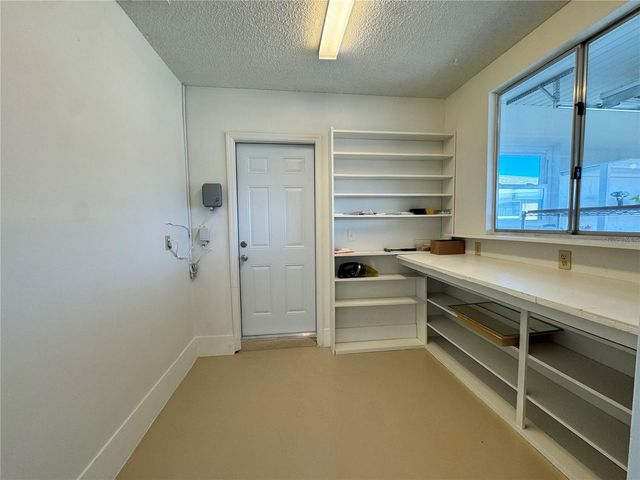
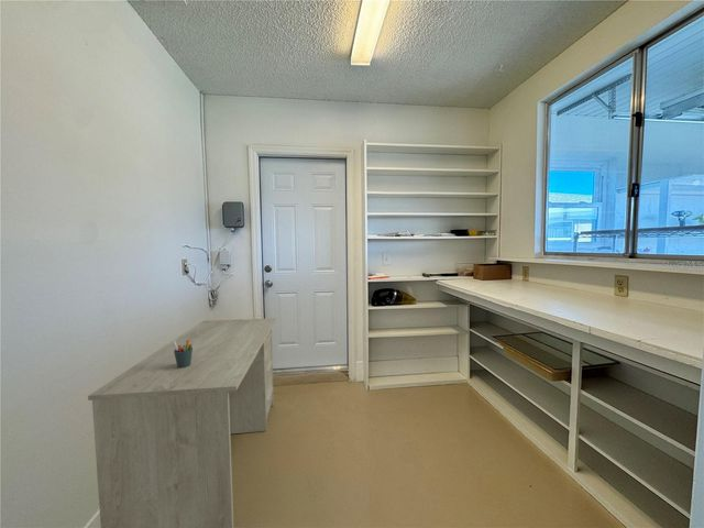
+ pen holder [173,340,193,369]
+ desk [87,317,277,528]
